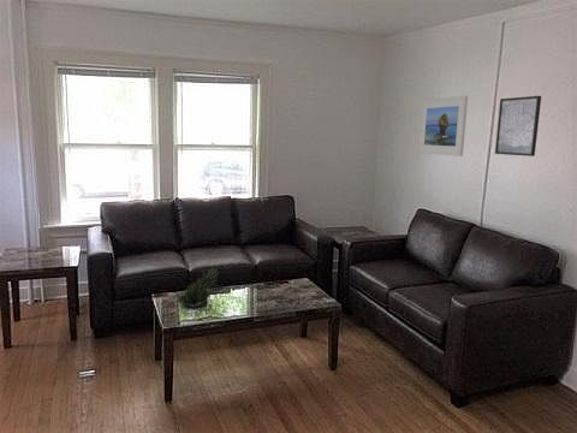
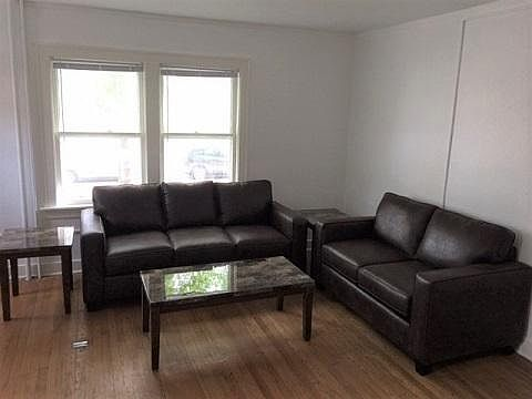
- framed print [494,95,542,158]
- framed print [417,95,469,158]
- succulent plant [177,267,221,310]
